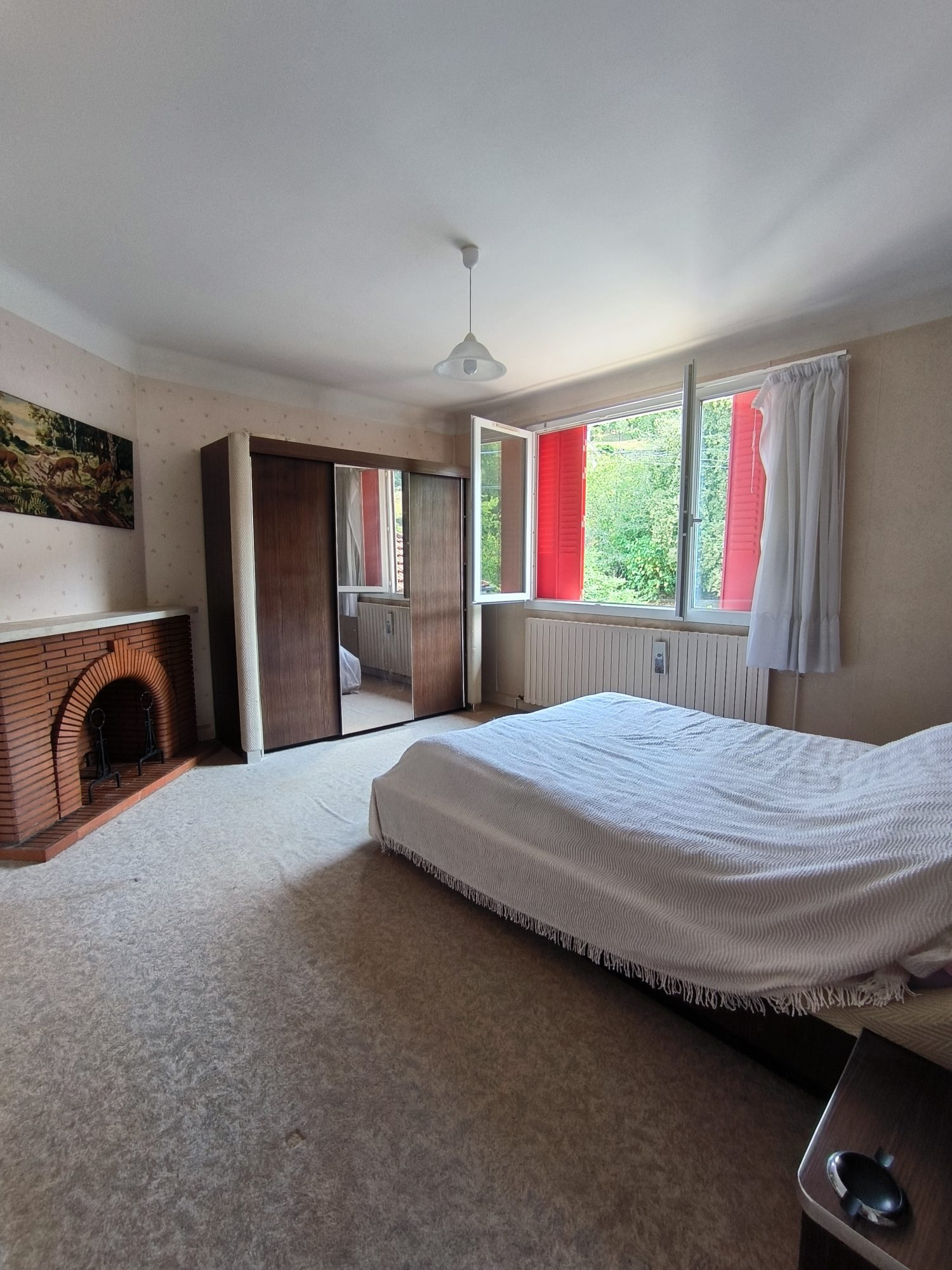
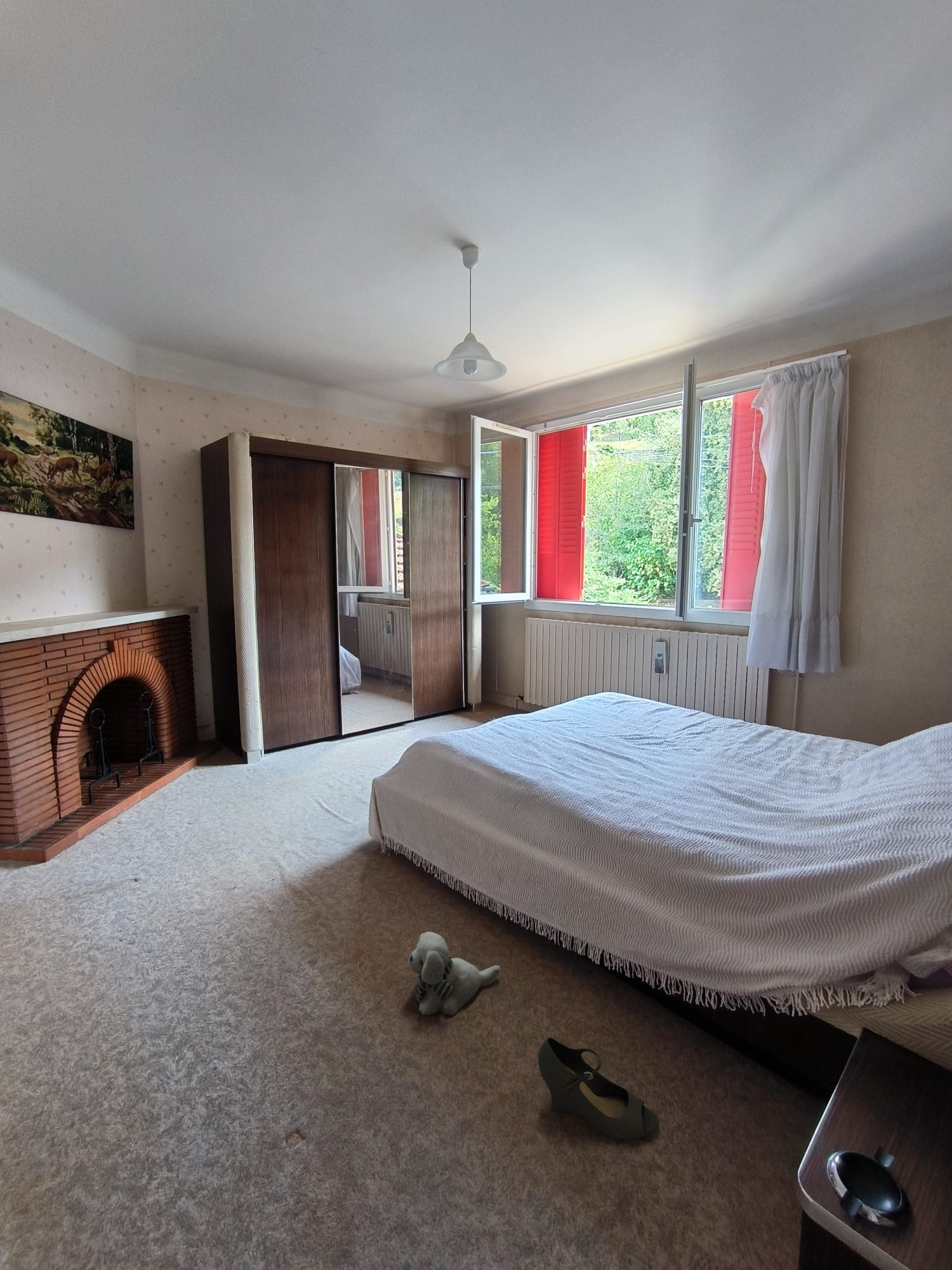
+ plush toy [407,931,501,1015]
+ shoe [538,1037,659,1140]
